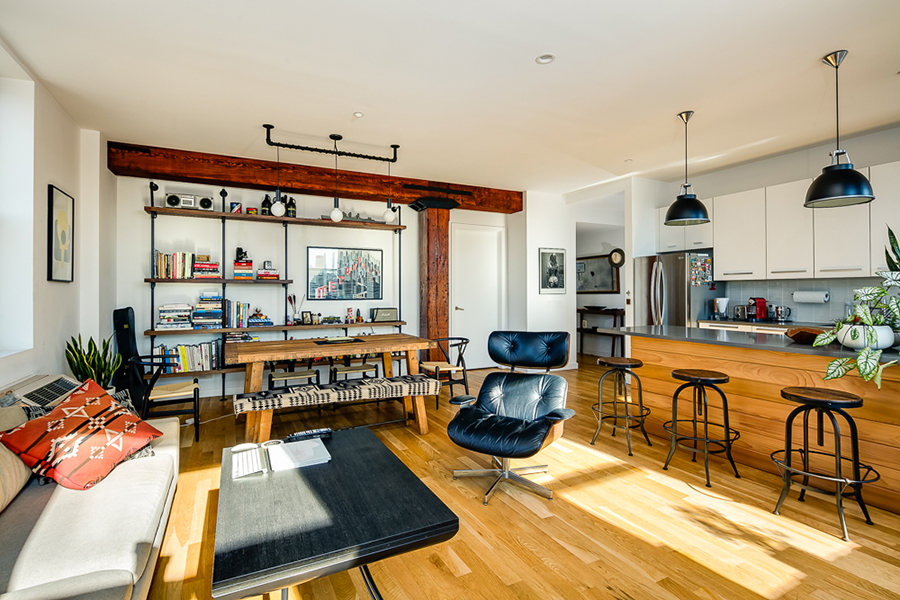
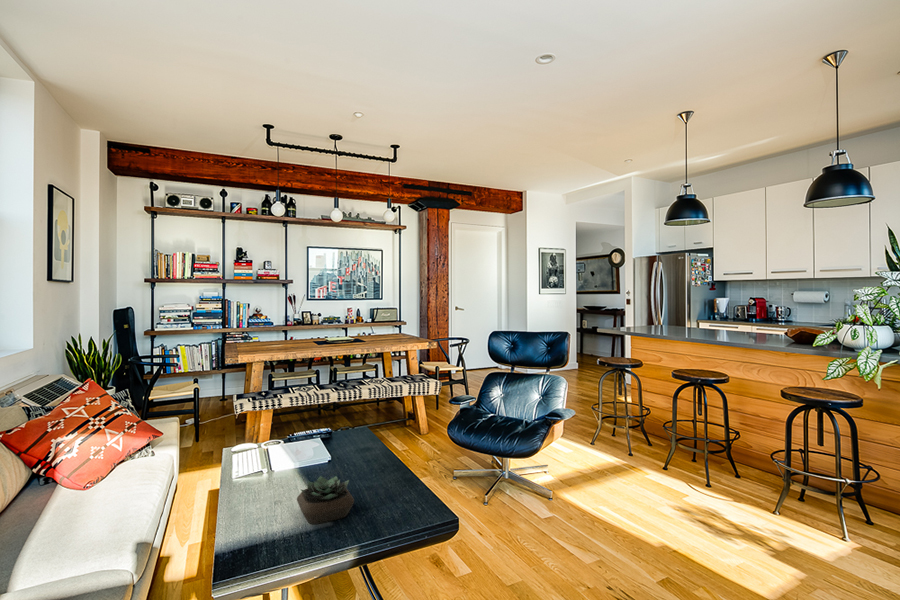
+ succulent plant [296,475,355,525]
